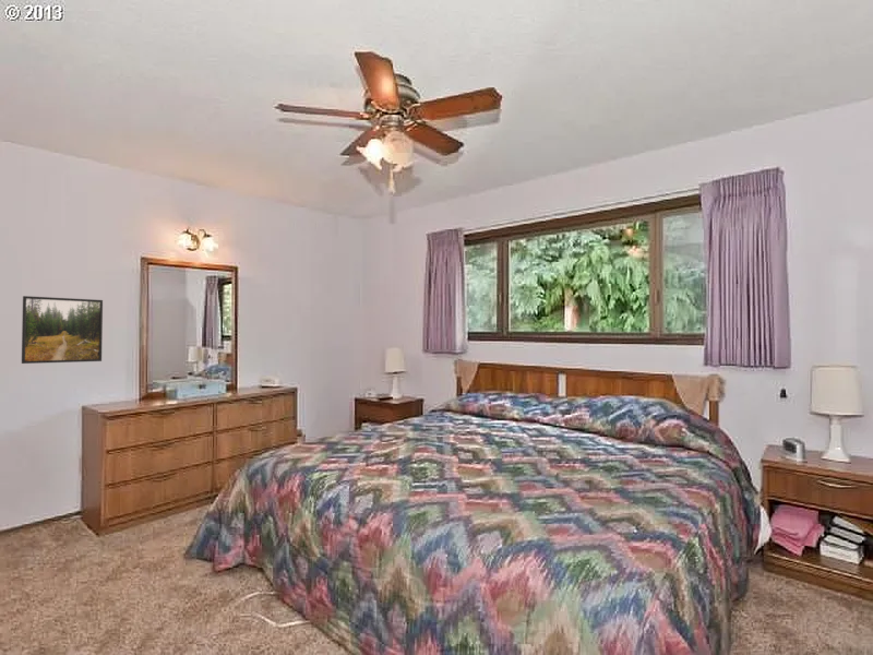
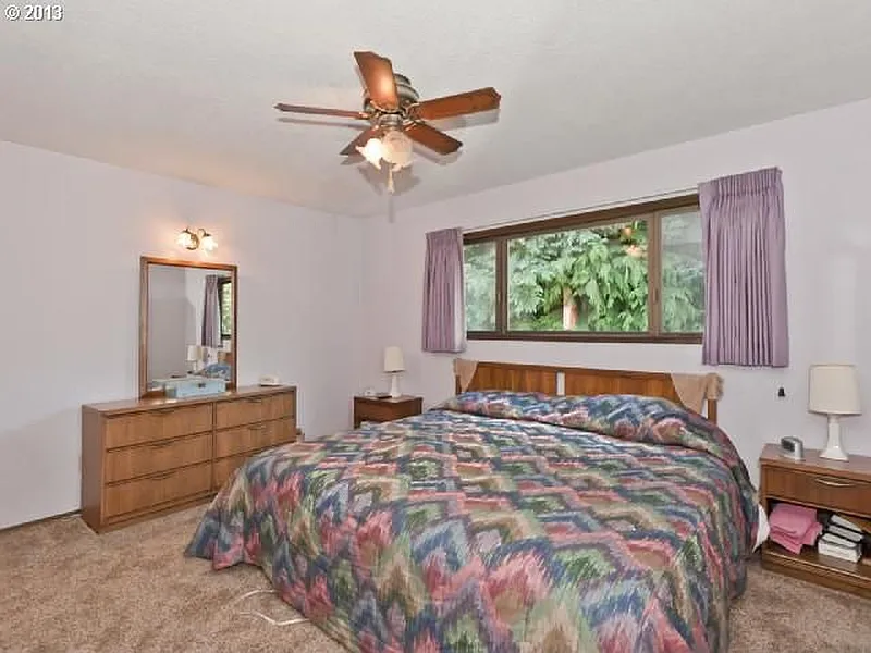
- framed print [21,295,104,365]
